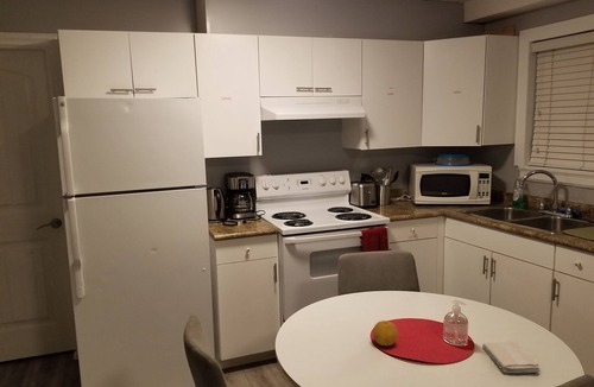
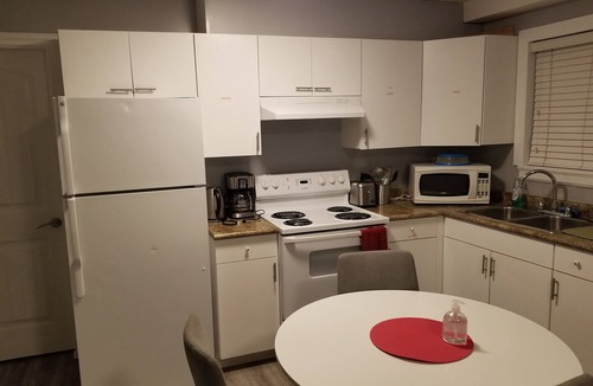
- fruit [372,319,399,347]
- washcloth [481,341,542,374]
